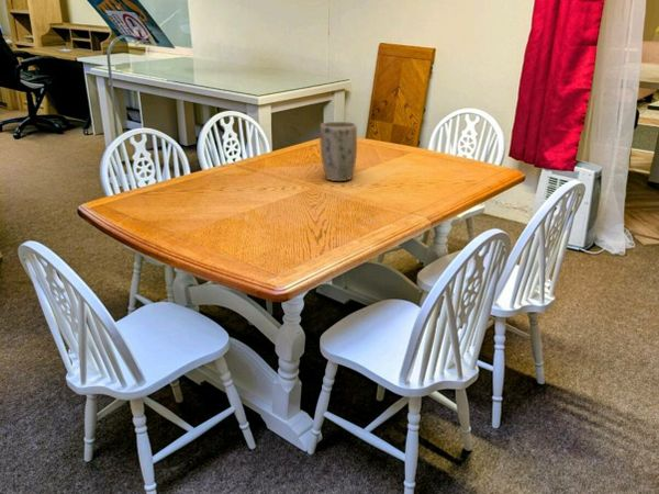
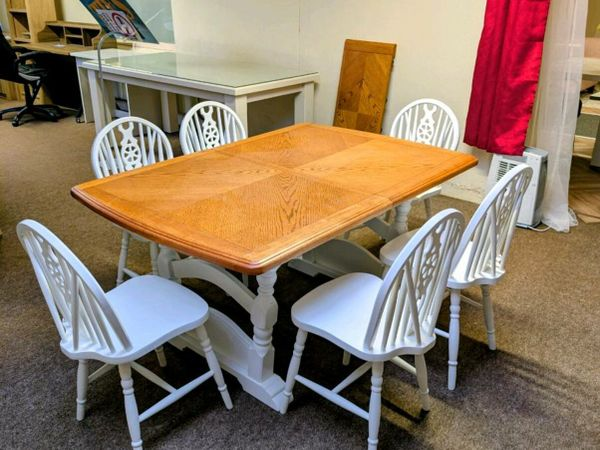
- plant pot [319,121,358,182]
